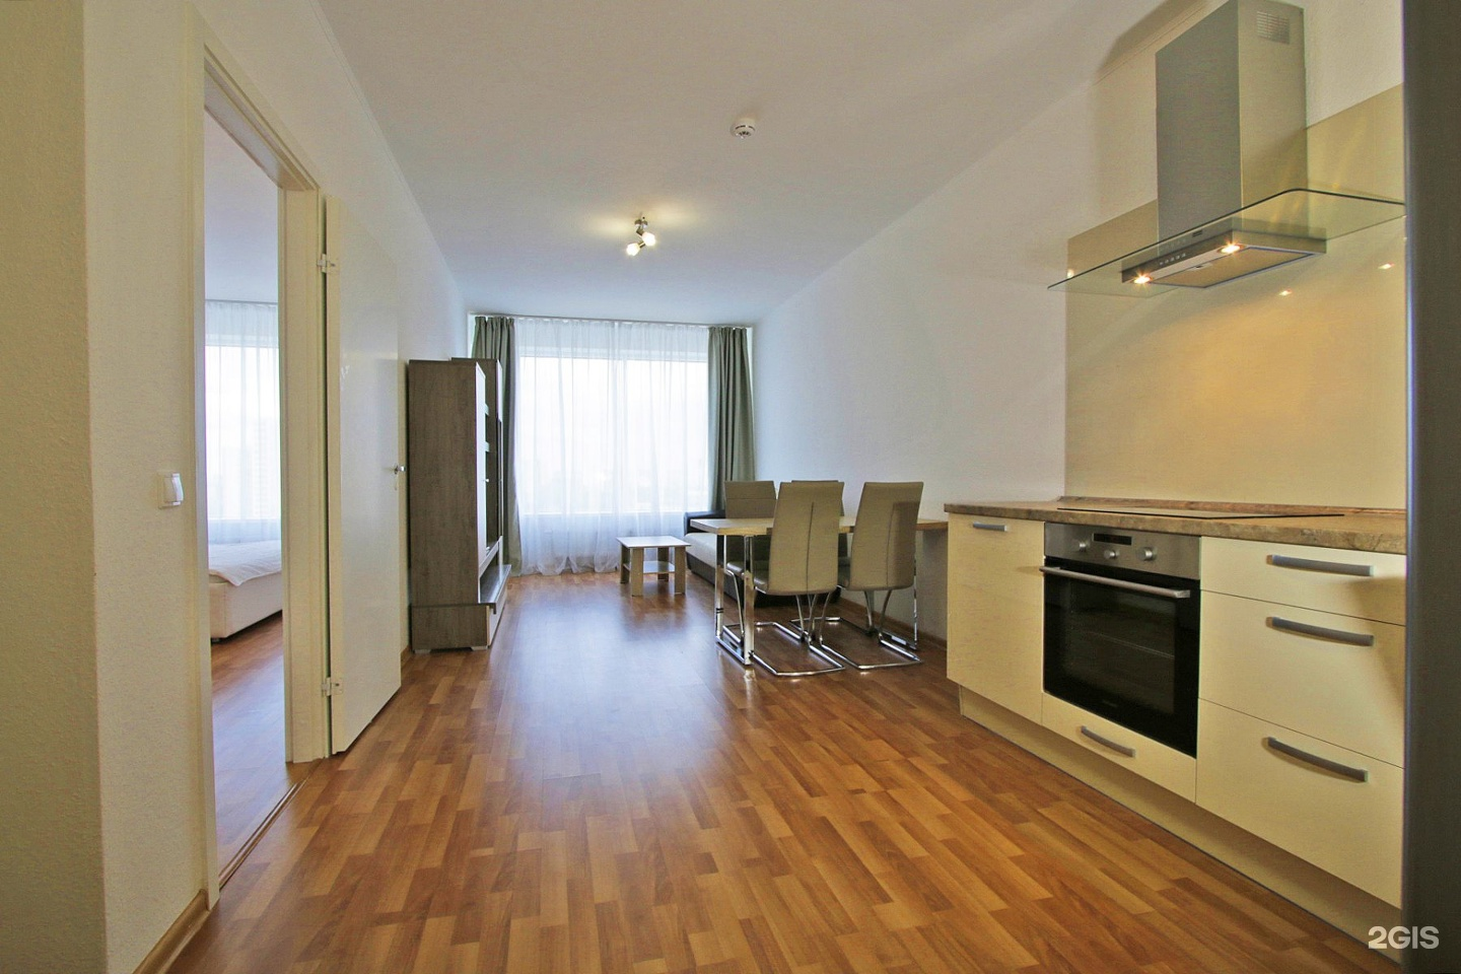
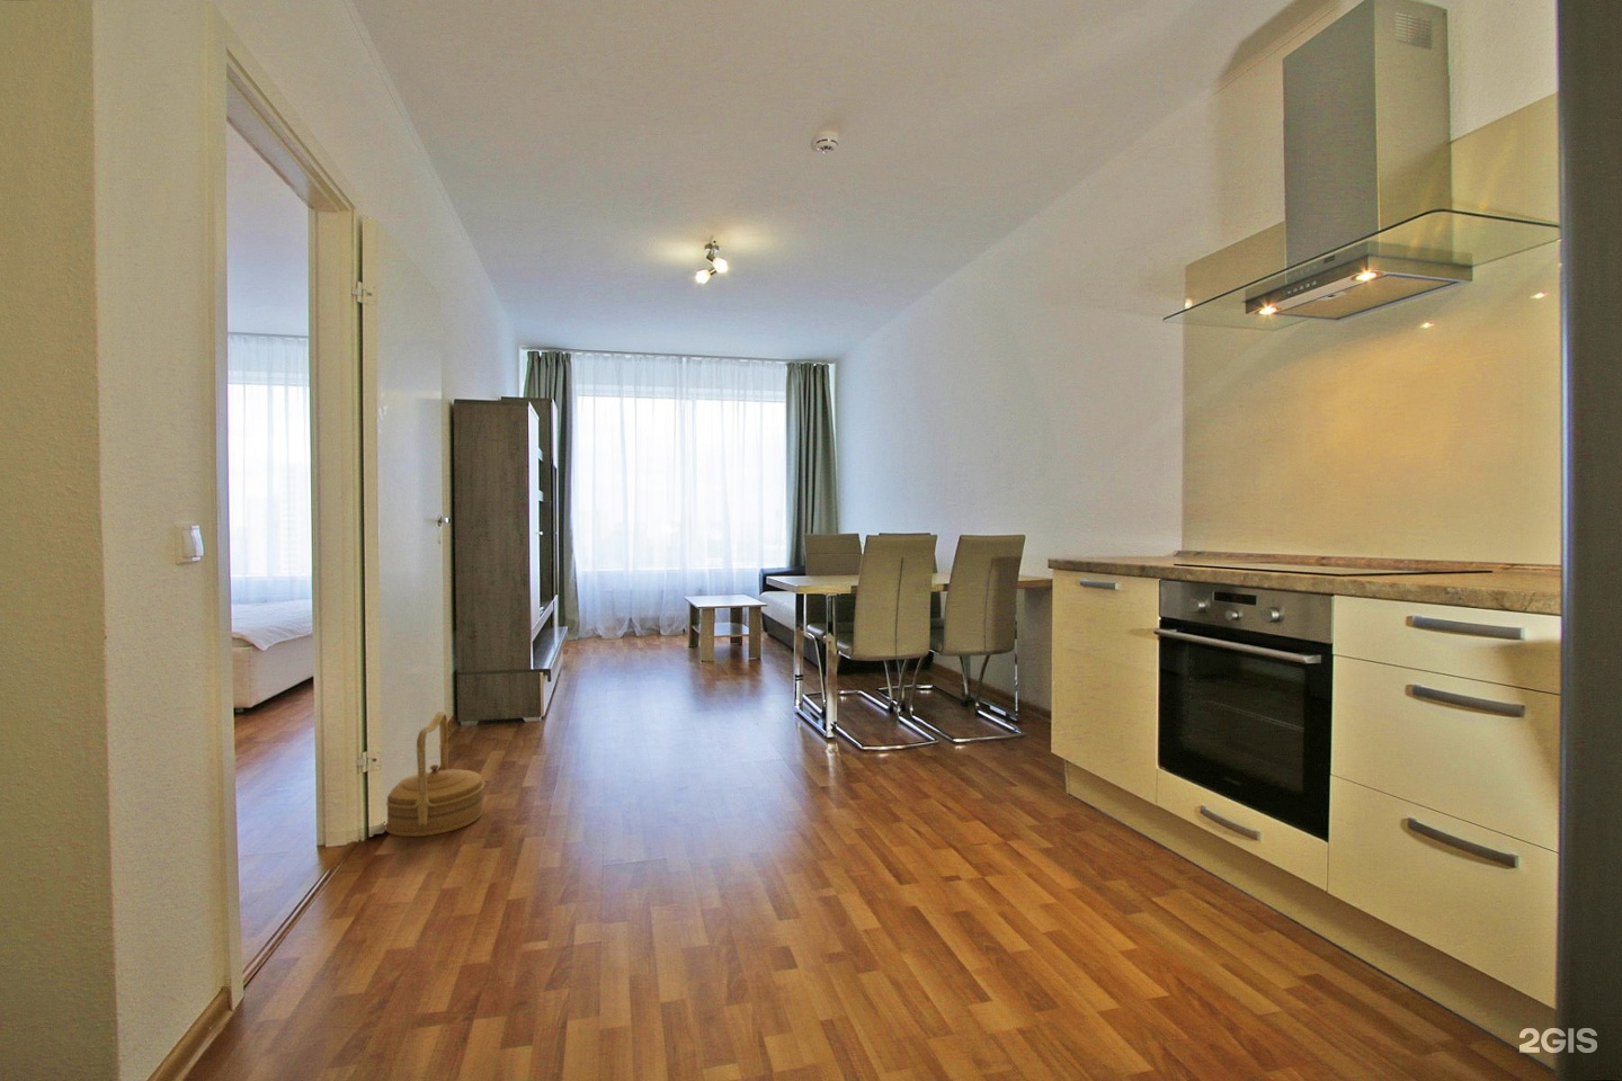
+ basket [383,711,486,837]
